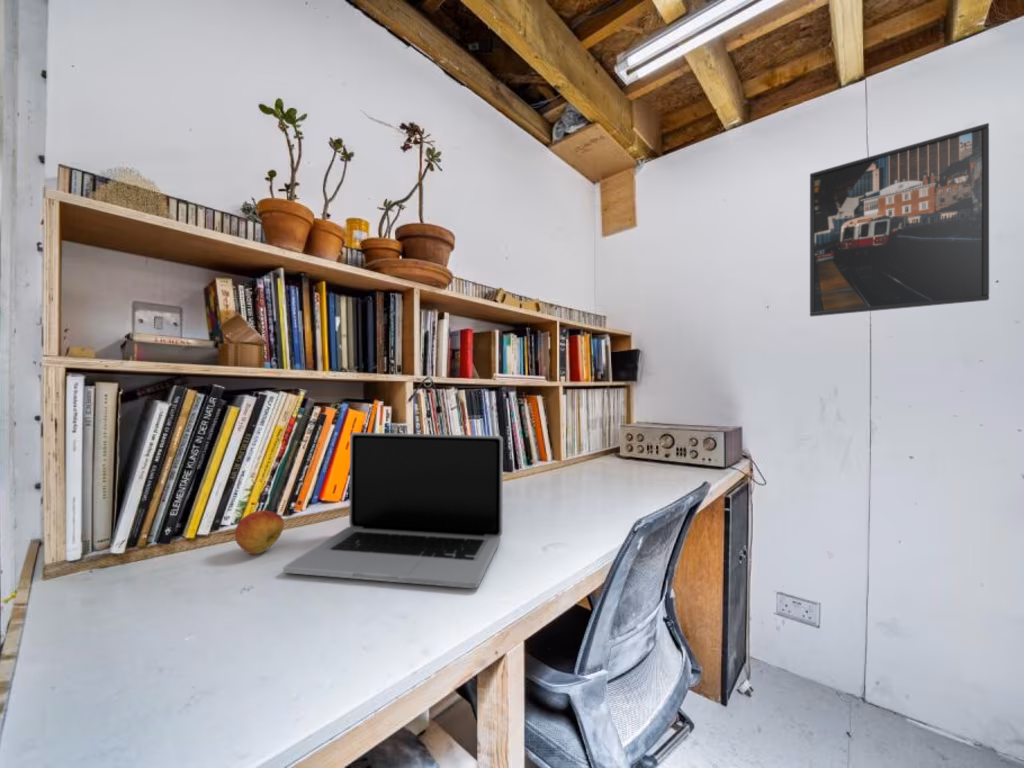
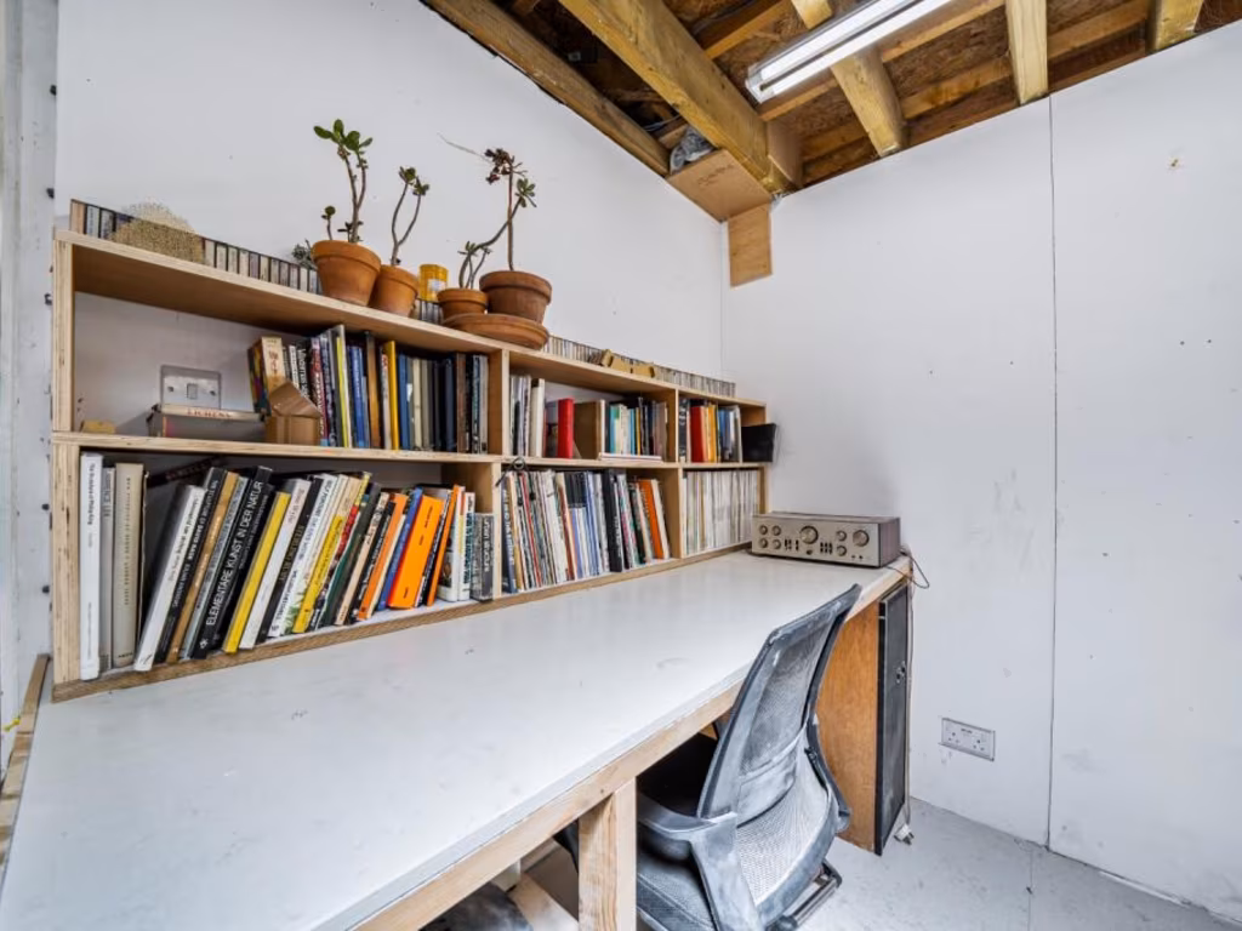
- fruit [234,509,285,555]
- laptop [282,431,504,589]
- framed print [809,122,990,318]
